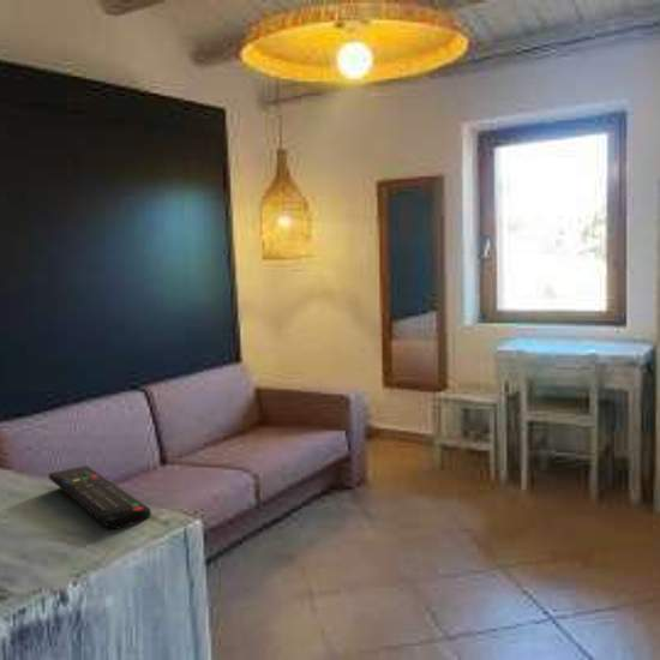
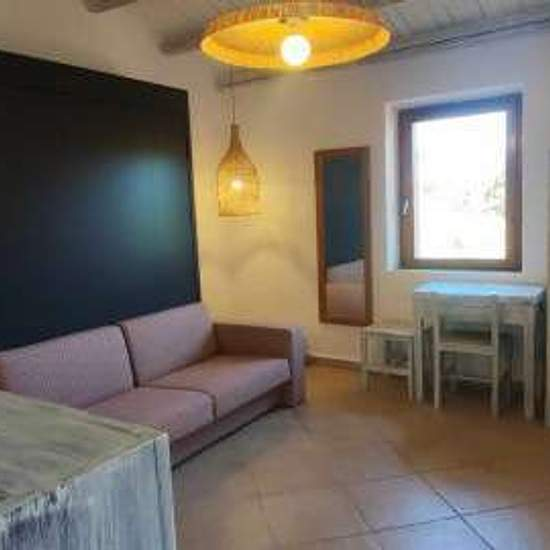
- remote control [47,464,152,530]
